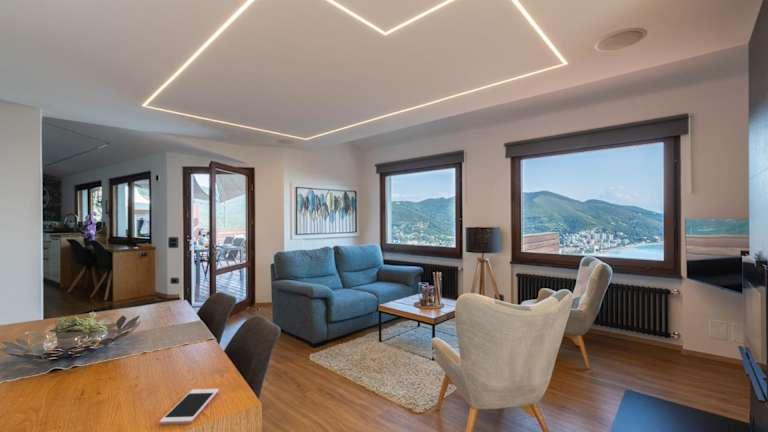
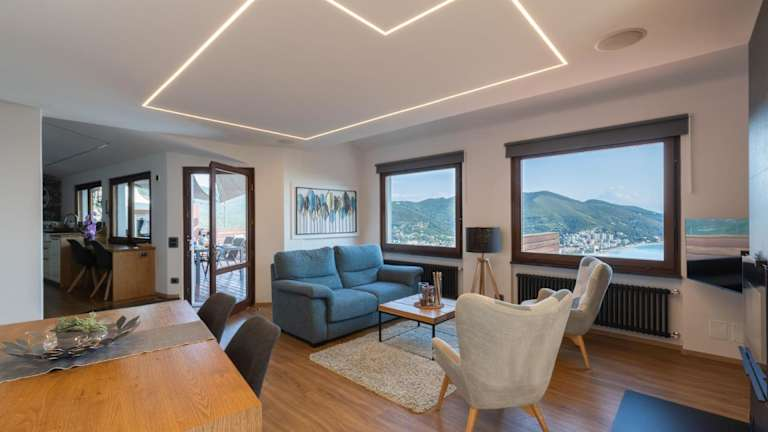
- cell phone [158,388,220,426]
